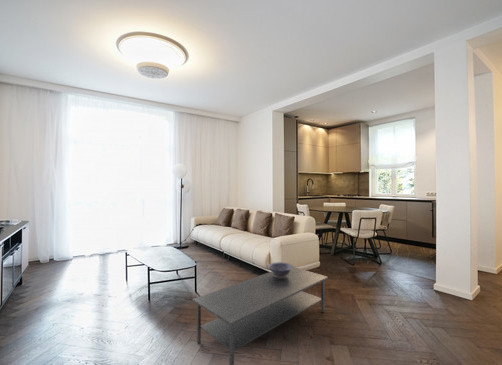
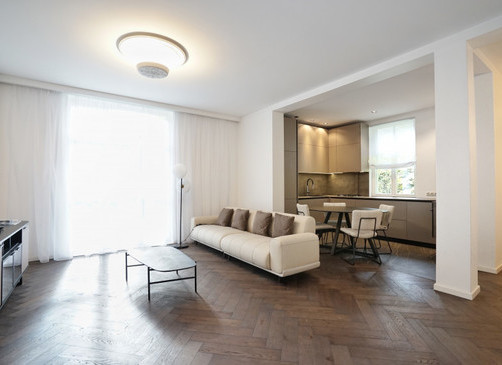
- coffee table [191,266,329,365]
- decorative bowl [267,261,294,278]
